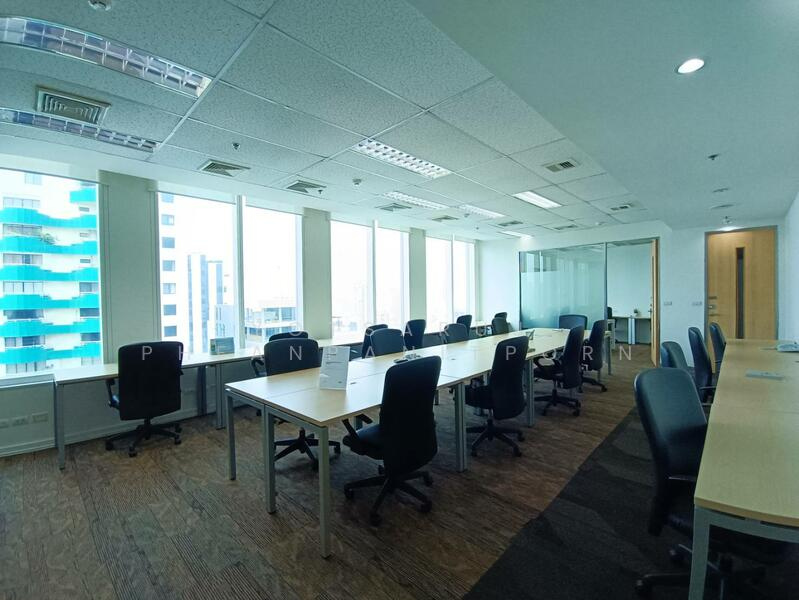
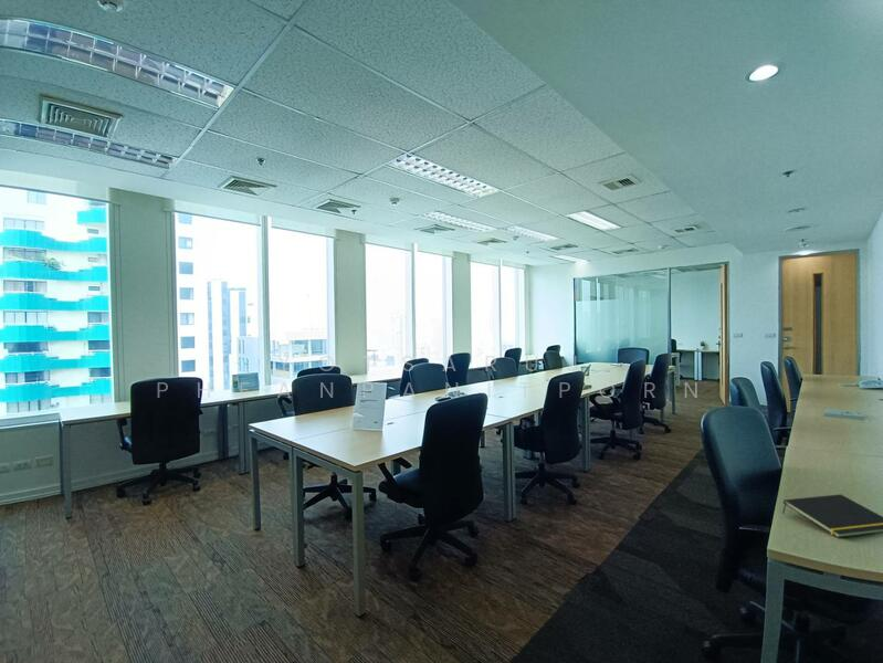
+ notepad [781,493,883,539]
